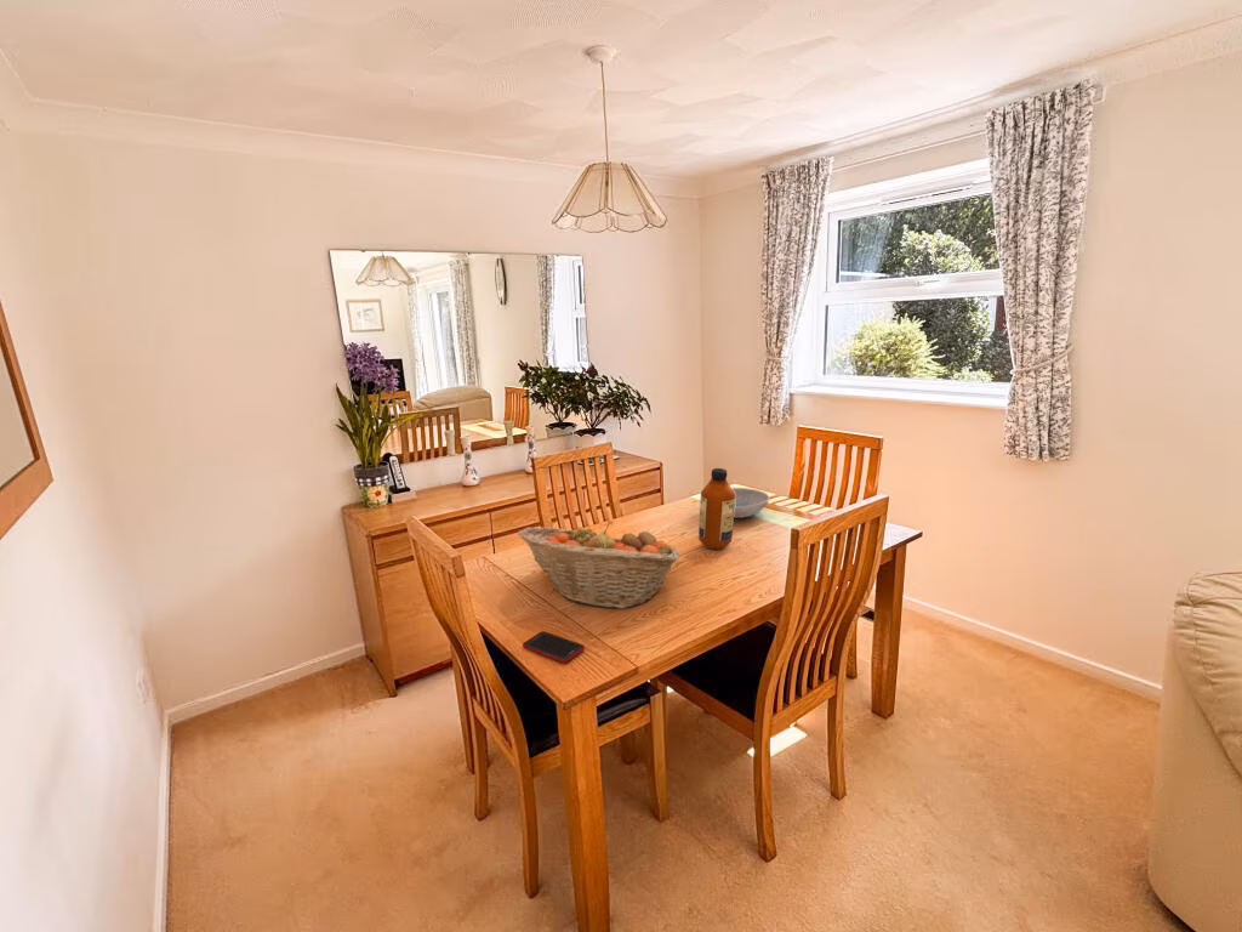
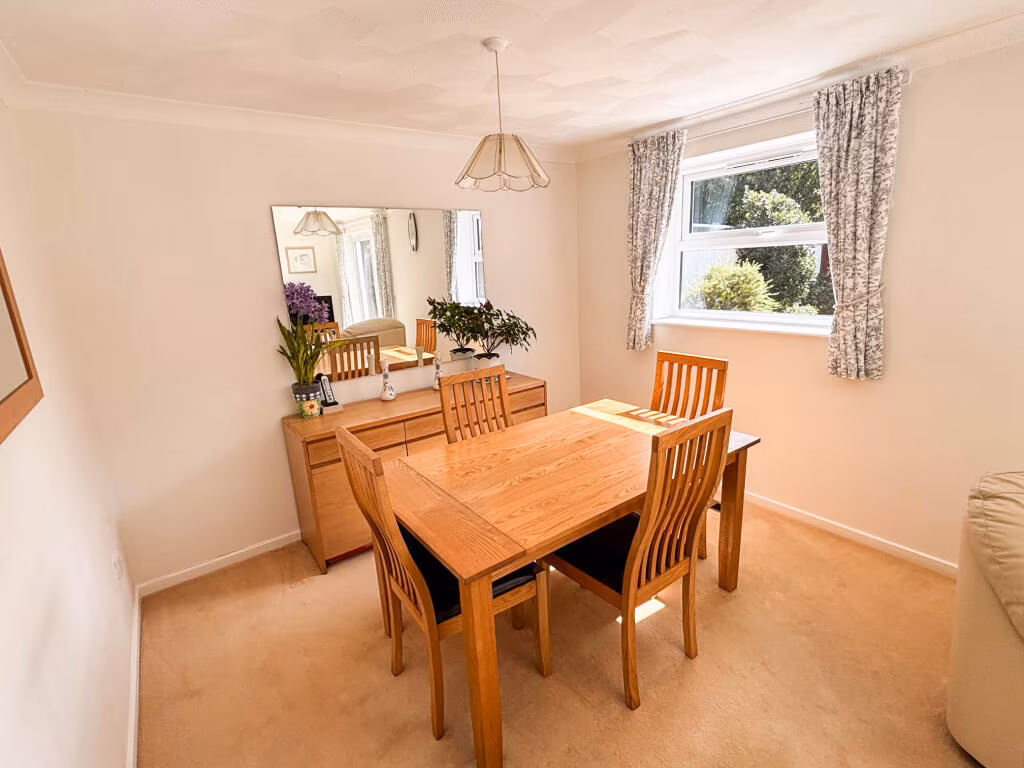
- fruit basket [517,522,682,609]
- bottle [697,467,735,551]
- cell phone [522,630,586,664]
- dish [731,487,770,519]
